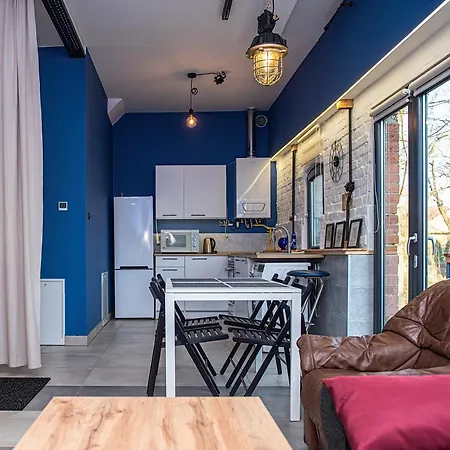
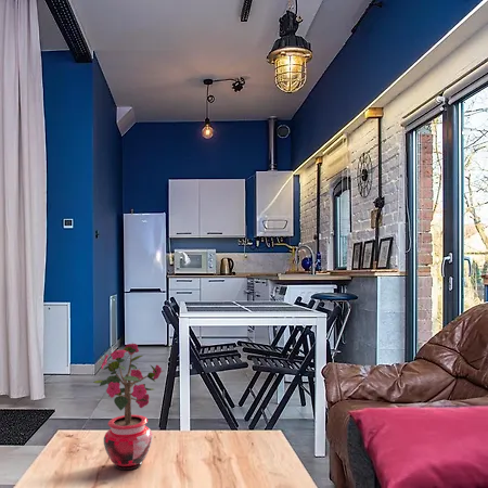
+ potted plant [92,343,164,471]
